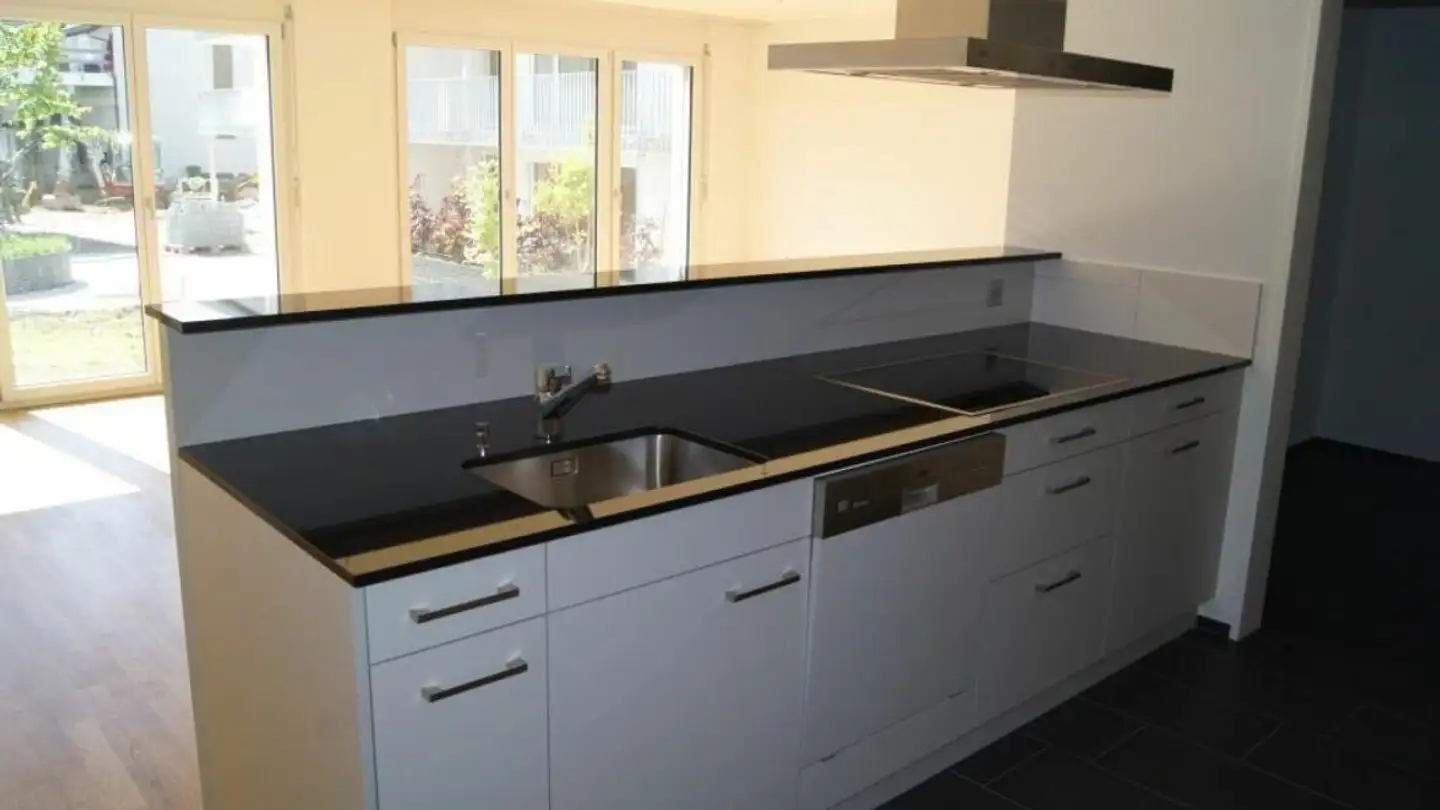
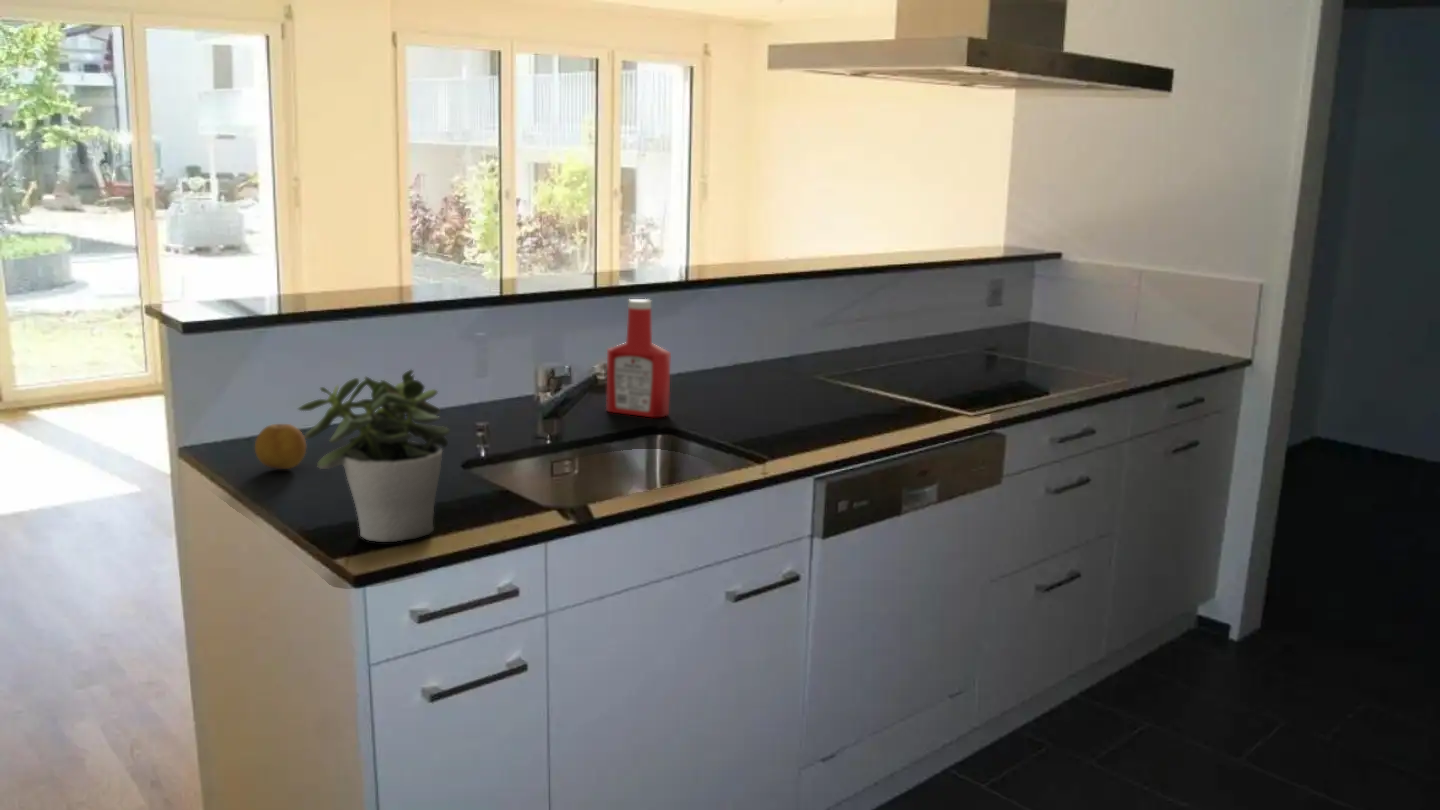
+ potted plant [297,368,451,543]
+ fruit [254,423,307,470]
+ soap bottle [605,298,672,418]
